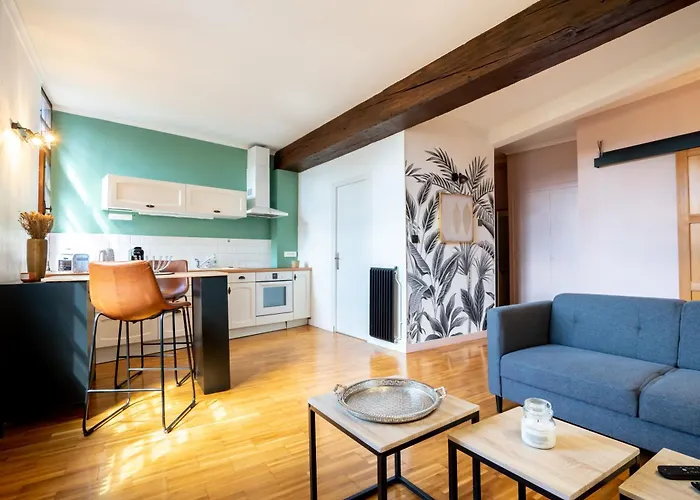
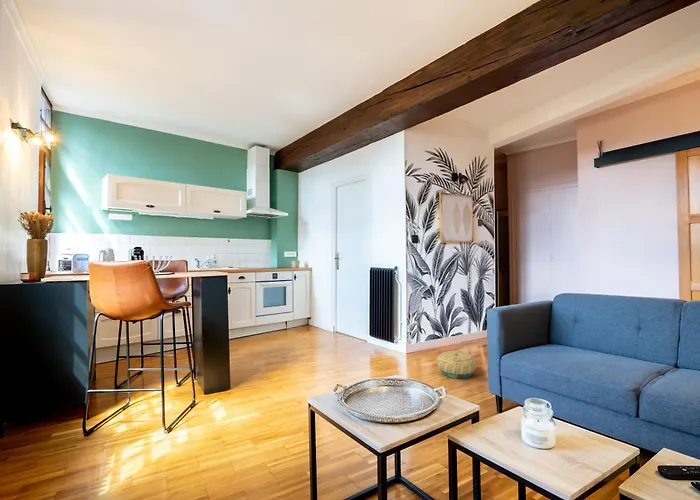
+ basket [435,350,478,379]
